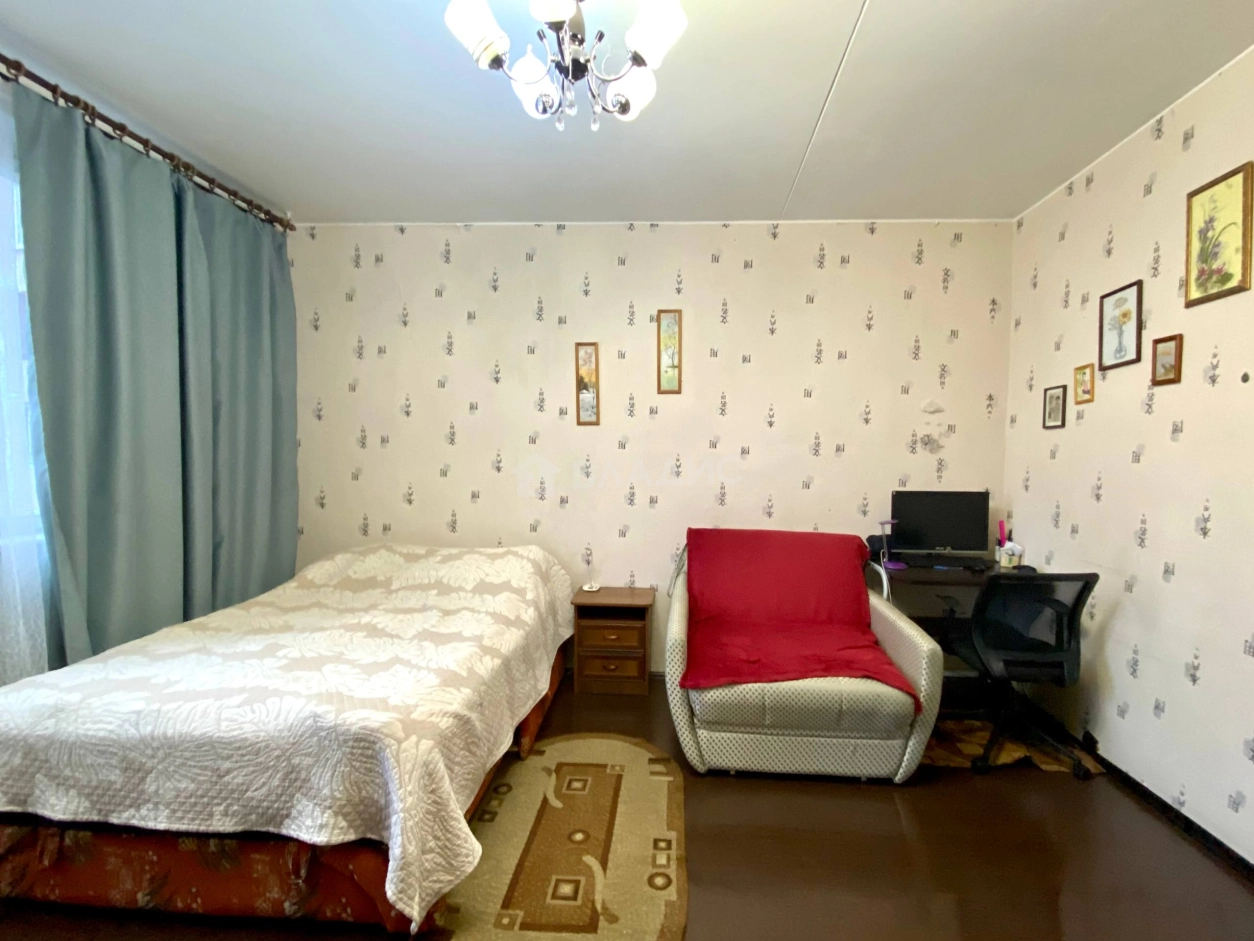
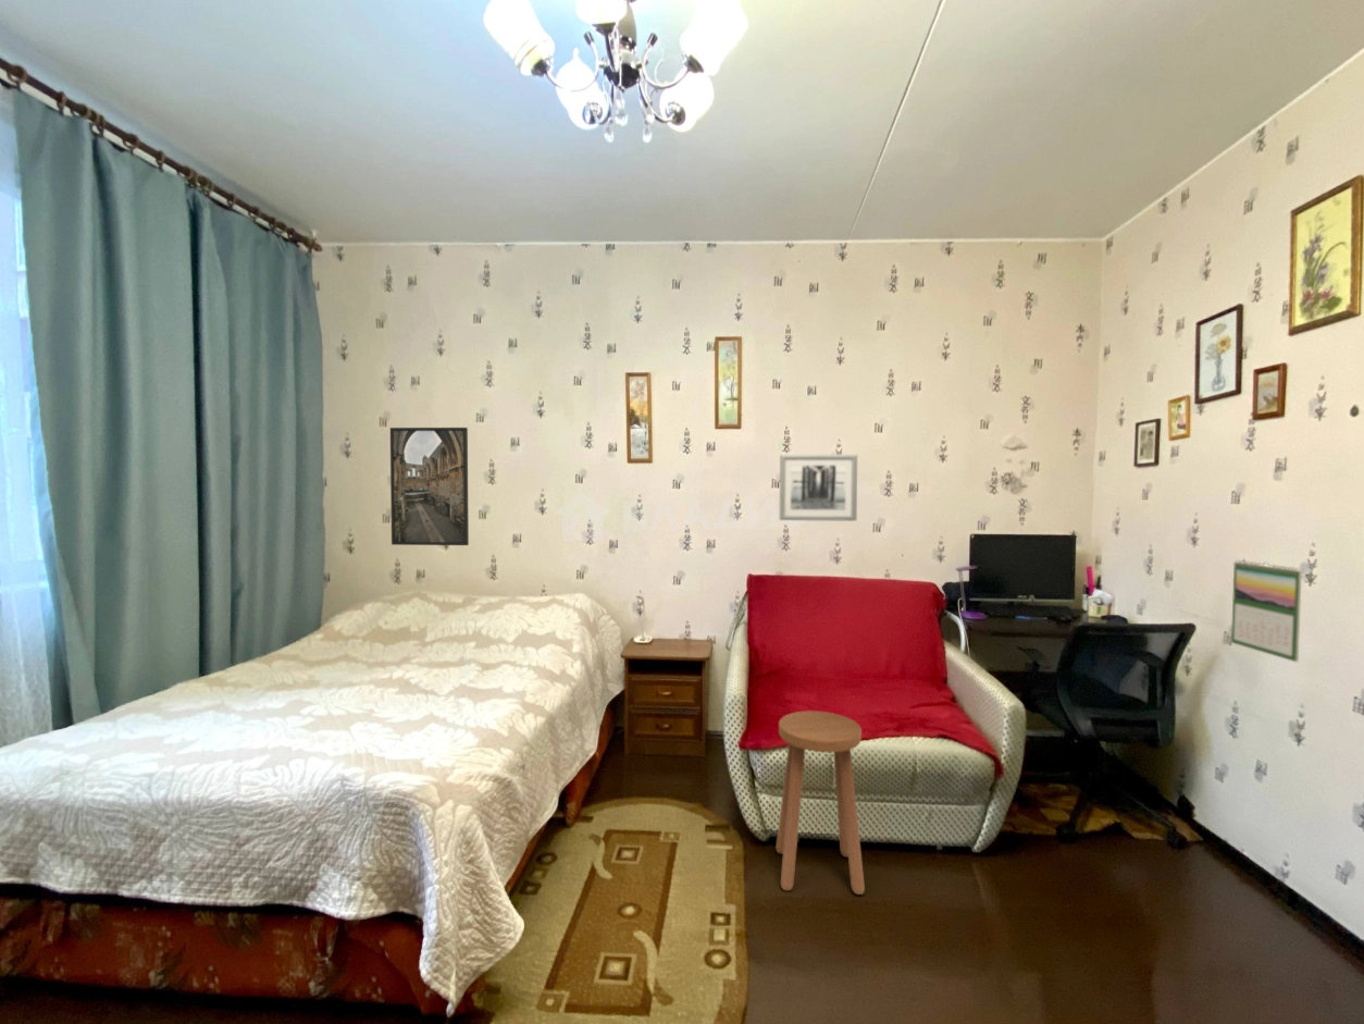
+ wall art [779,454,858,522]
+ calendar [1230,559,1303,663]
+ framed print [389,427,470,546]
+ stool [774,710,866,896]
